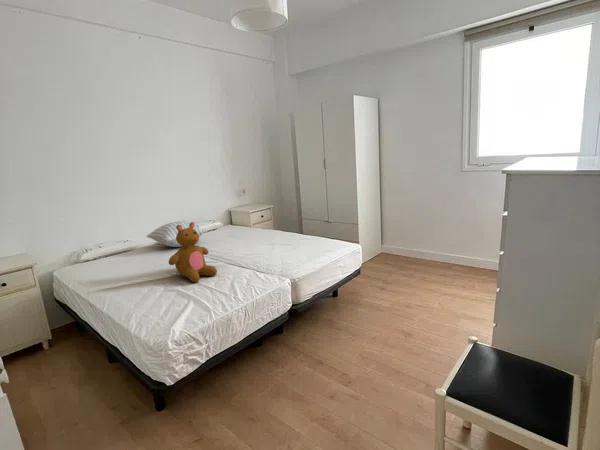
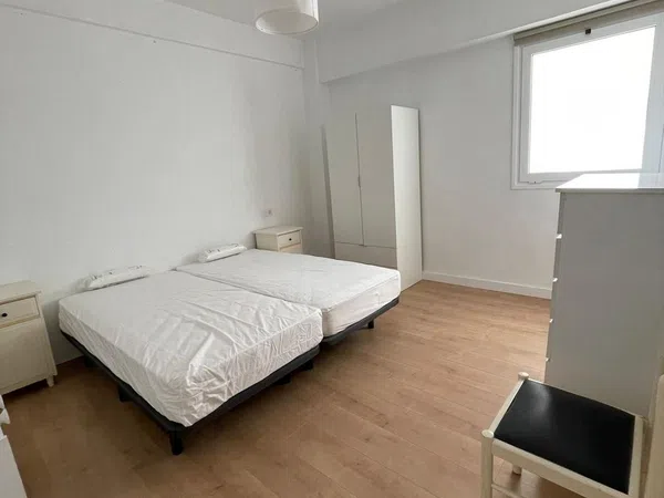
- pillow [146,220,208,248]
- teddy bear [168,221,218,283]
